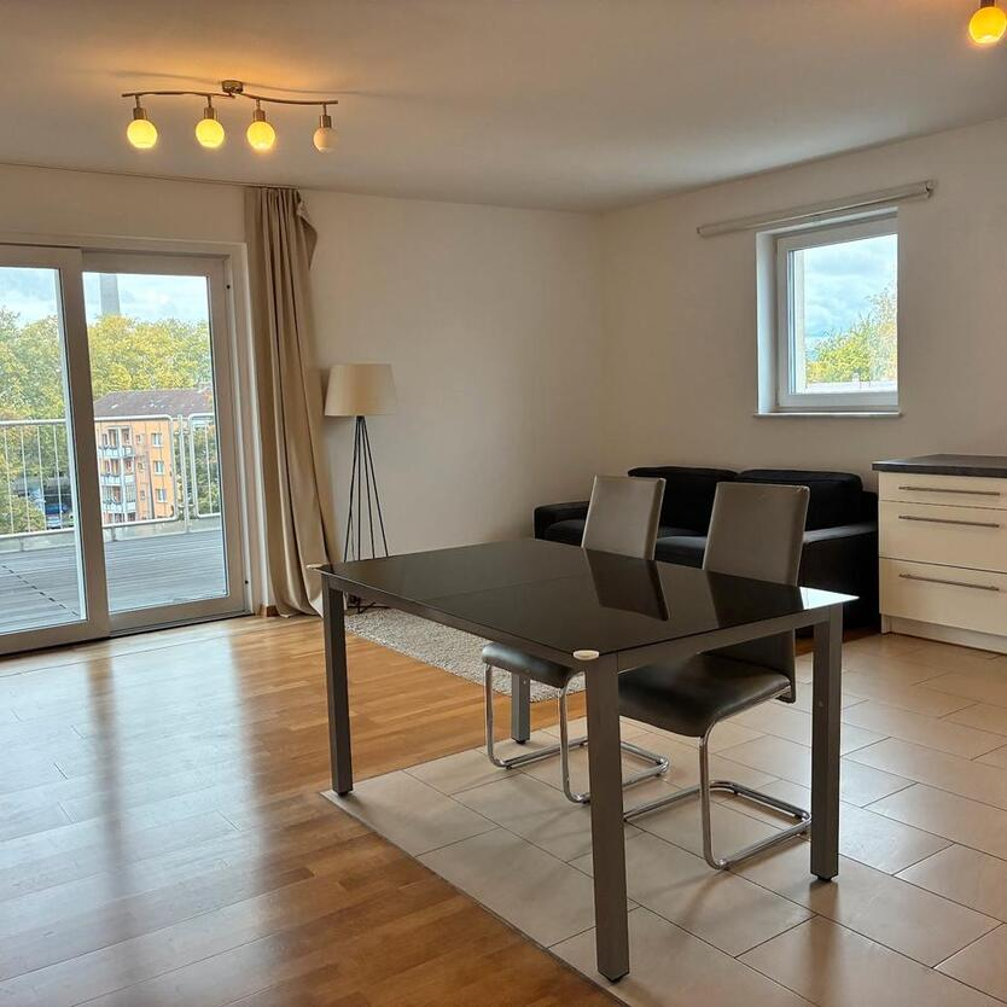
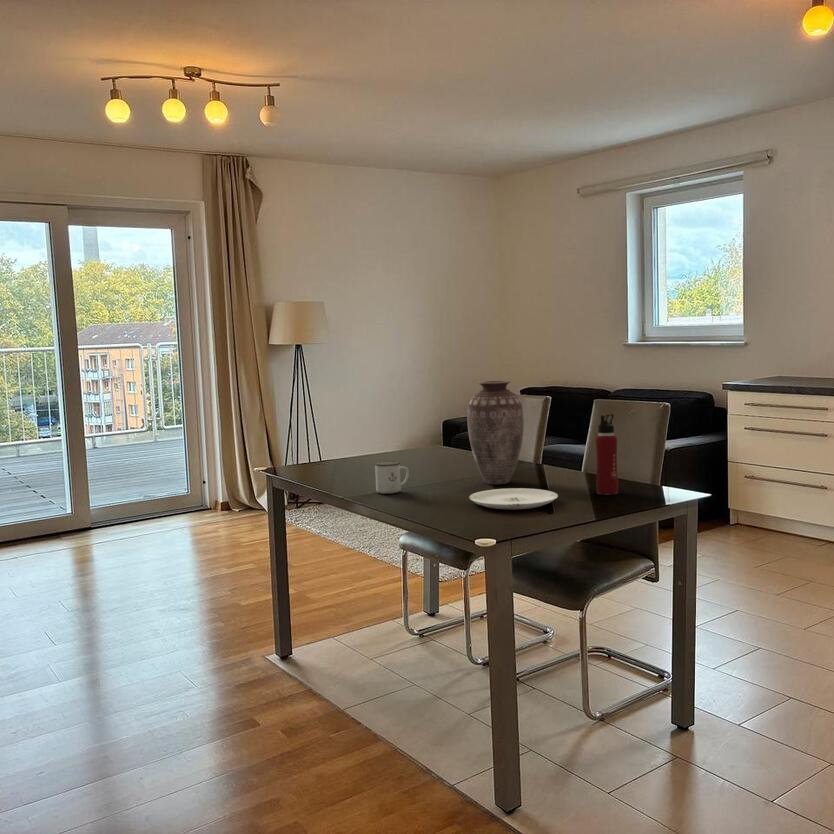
+ plate [468,487,559,510]
+ vase [466,380,525,485]
+ water bottle [594,413,619,496]
+ mug [374,460,410,495]
